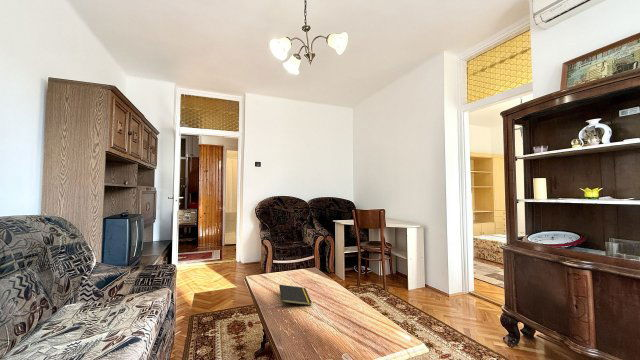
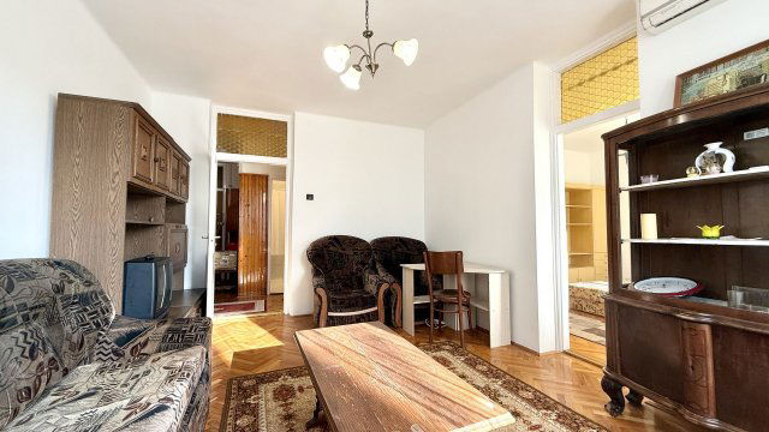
- notepad [278,284,313,310]
